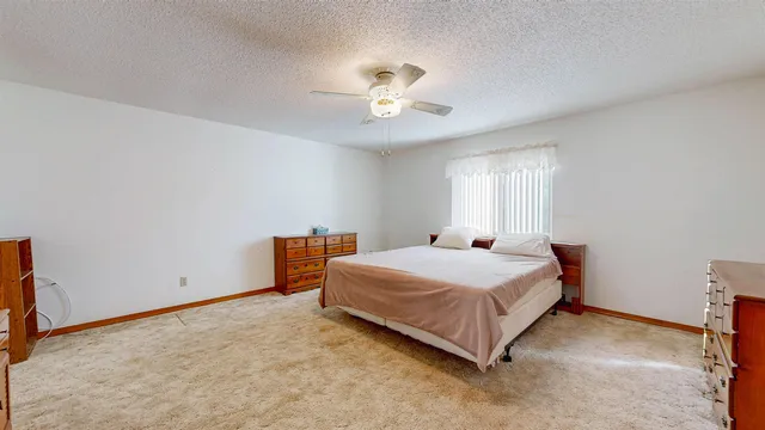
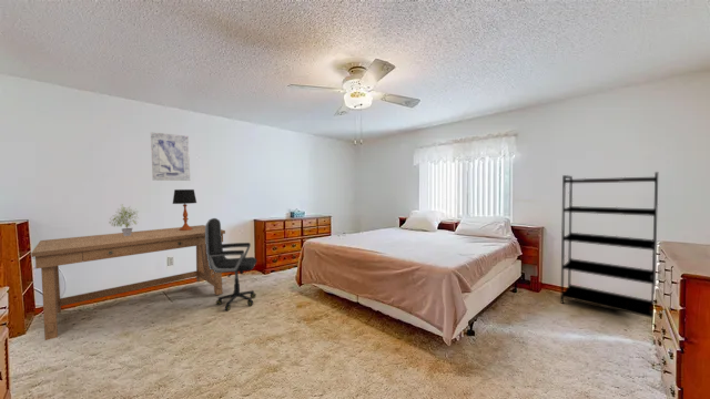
+ wall art [150,131,191,182]
+ potted plant [108,203,141,236]
+ desk [30,224,226,341]
+ shelving unit [560,171,659,326]
+ table lamp [172,188,197,231]
+ office chair [205,217,257,311]
